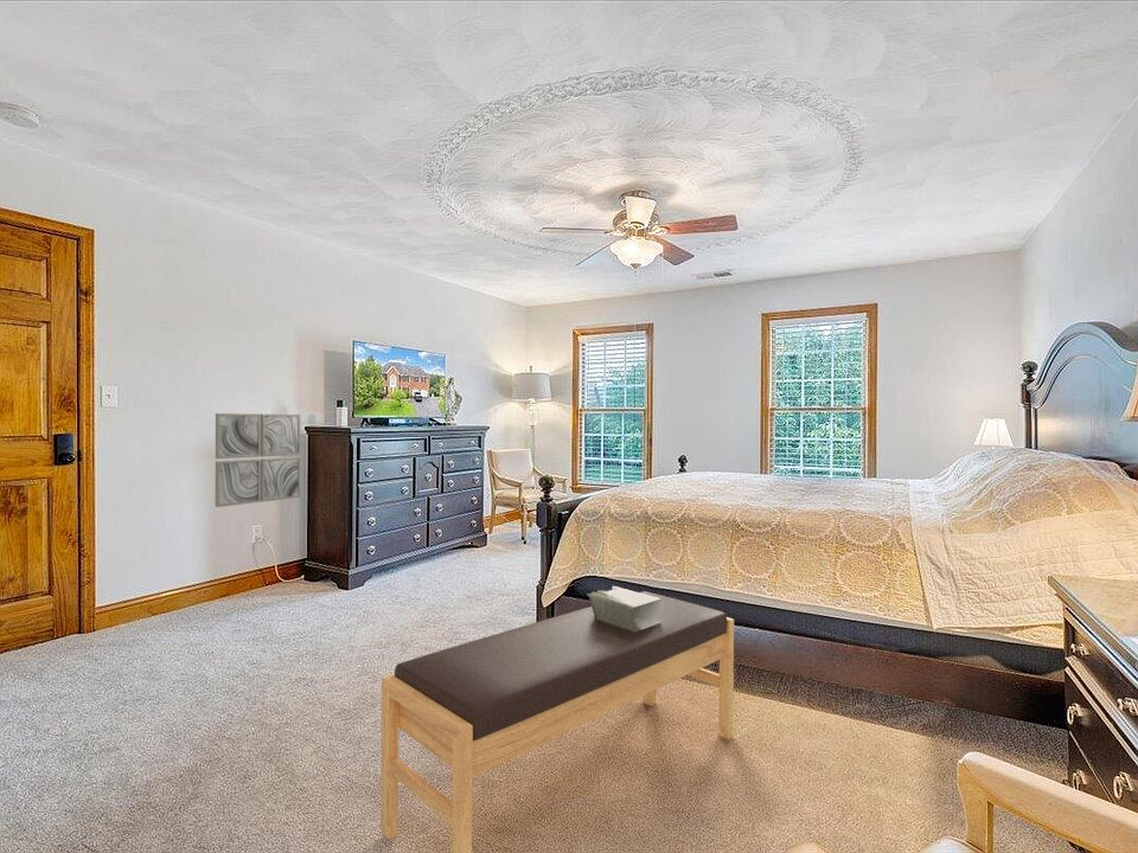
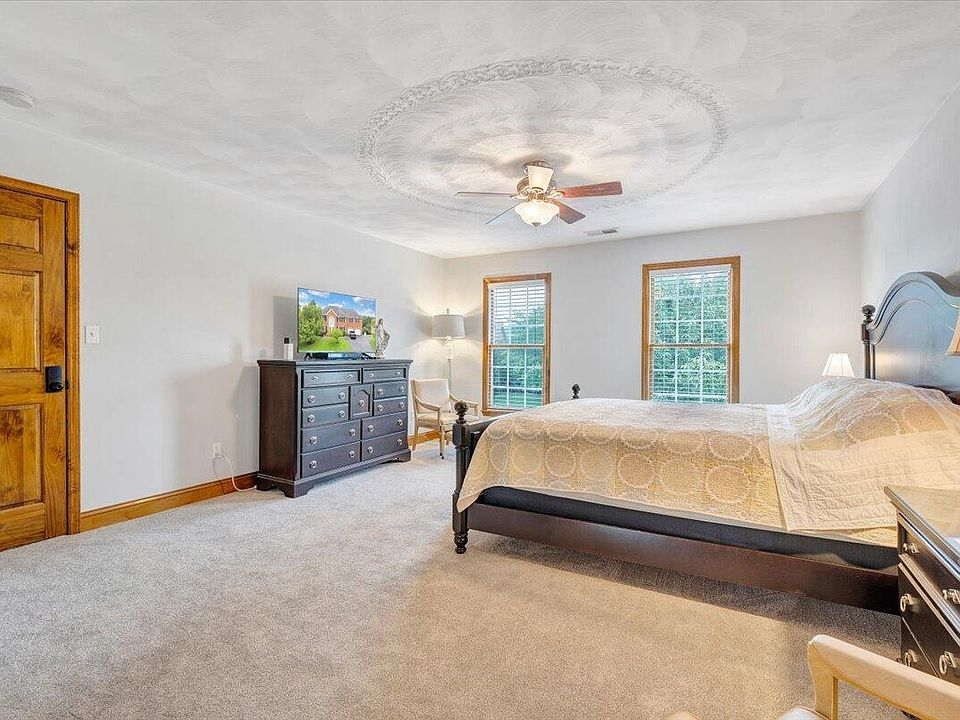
- bench [379,590,735,853]
- wall art [215,412,301,508]
- tissue box [586,585,661,633]
